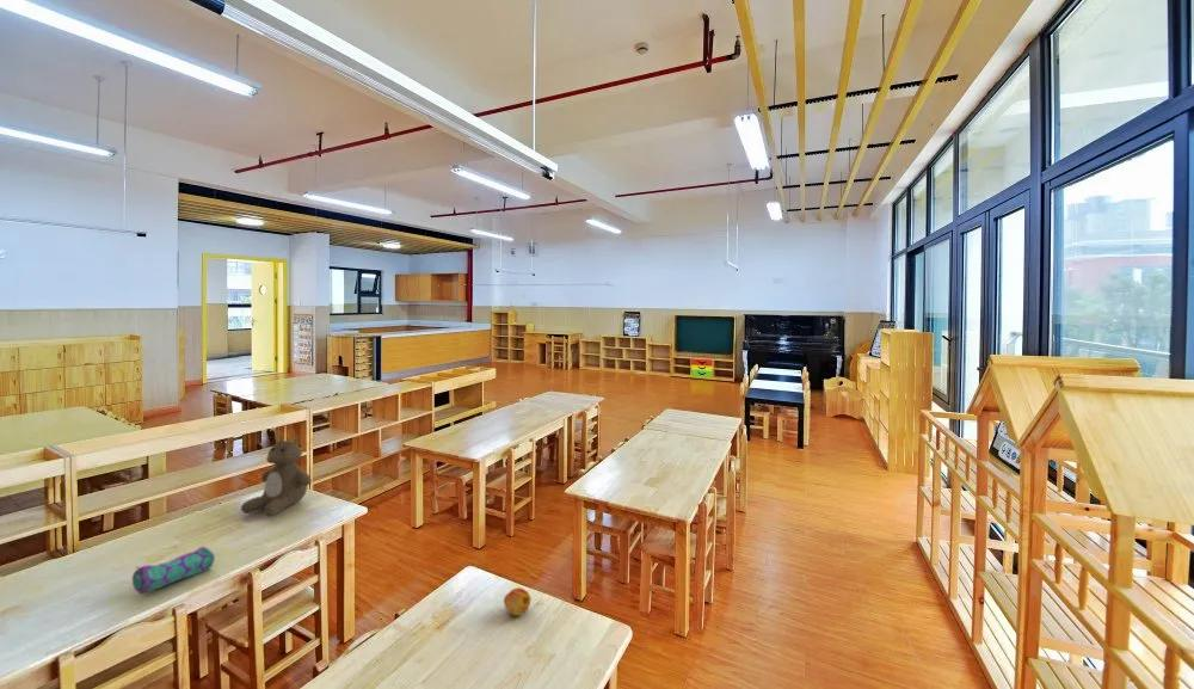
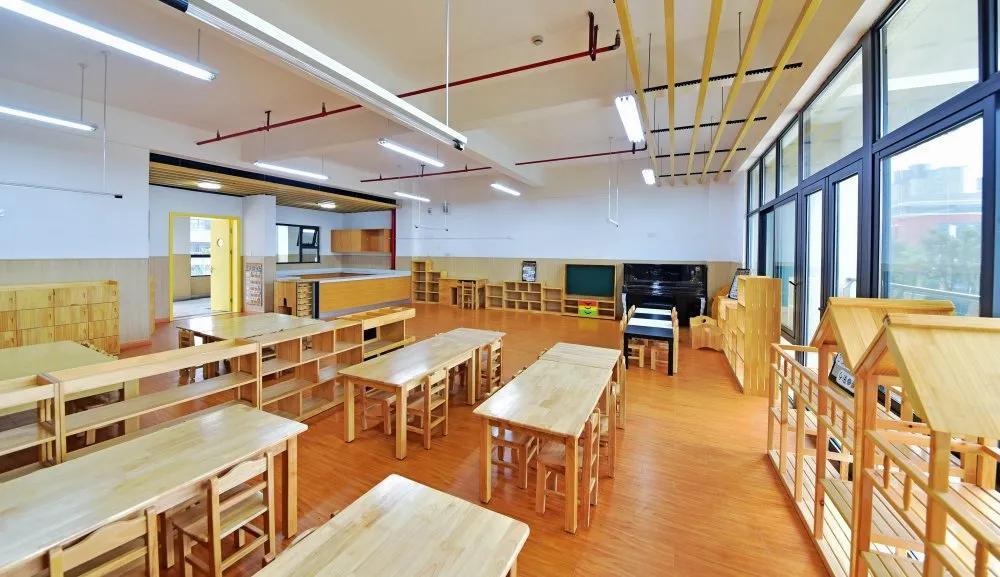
- teddy bear [240,433,313,517]
- fruit [503,586,533,616]
- pencil case [131,546,216,595]
